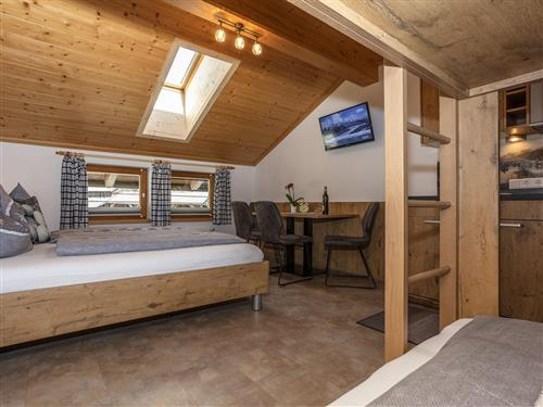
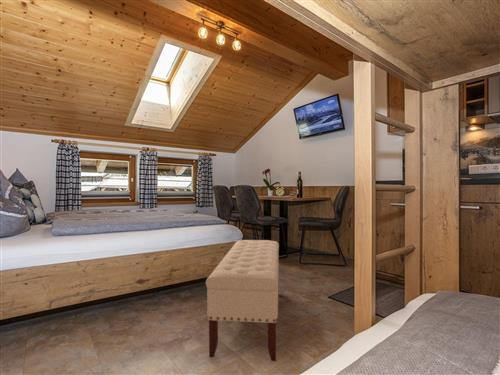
+ bench [205,239,280,362]
